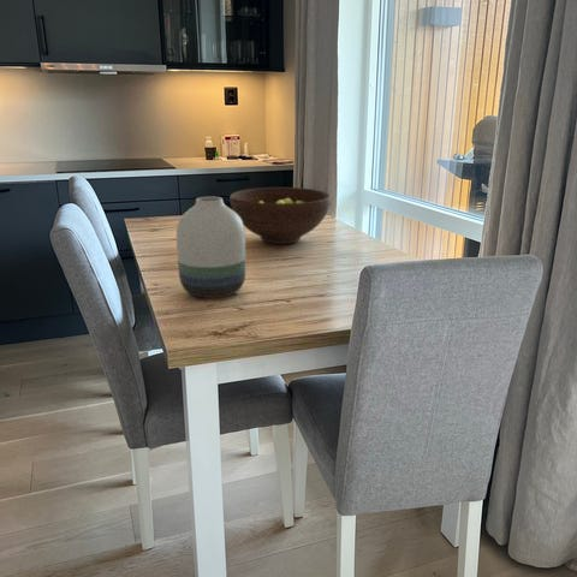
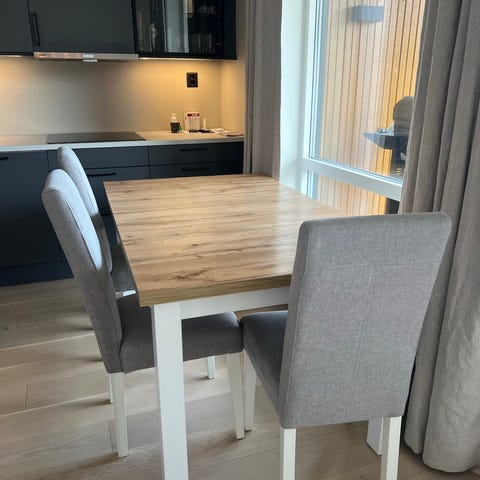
- vase [176,196,246,299]
- fruit bowl [228,186,332,245]
